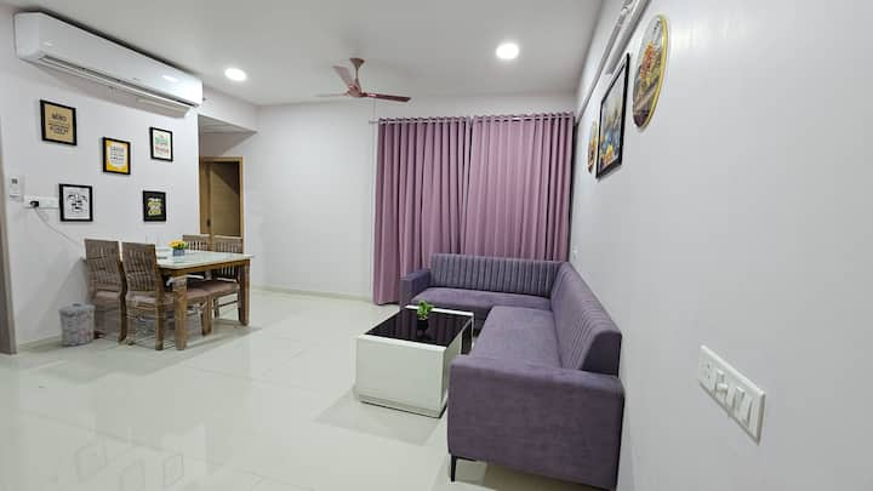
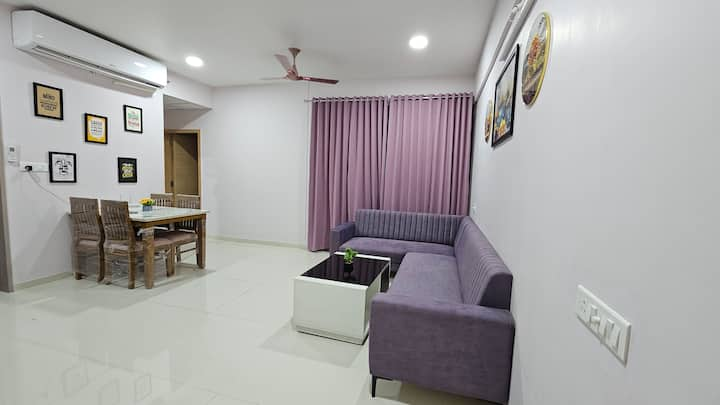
- trash can [57,303,96,347]
